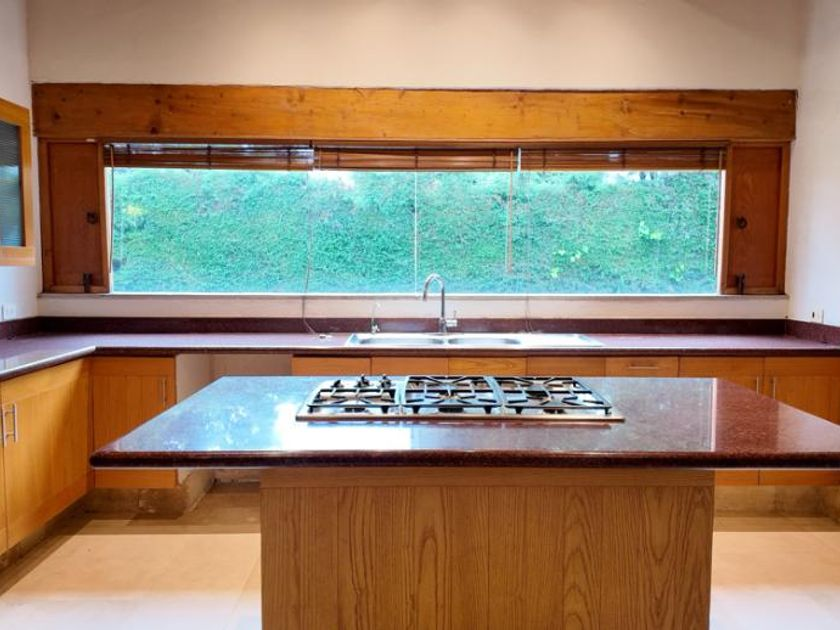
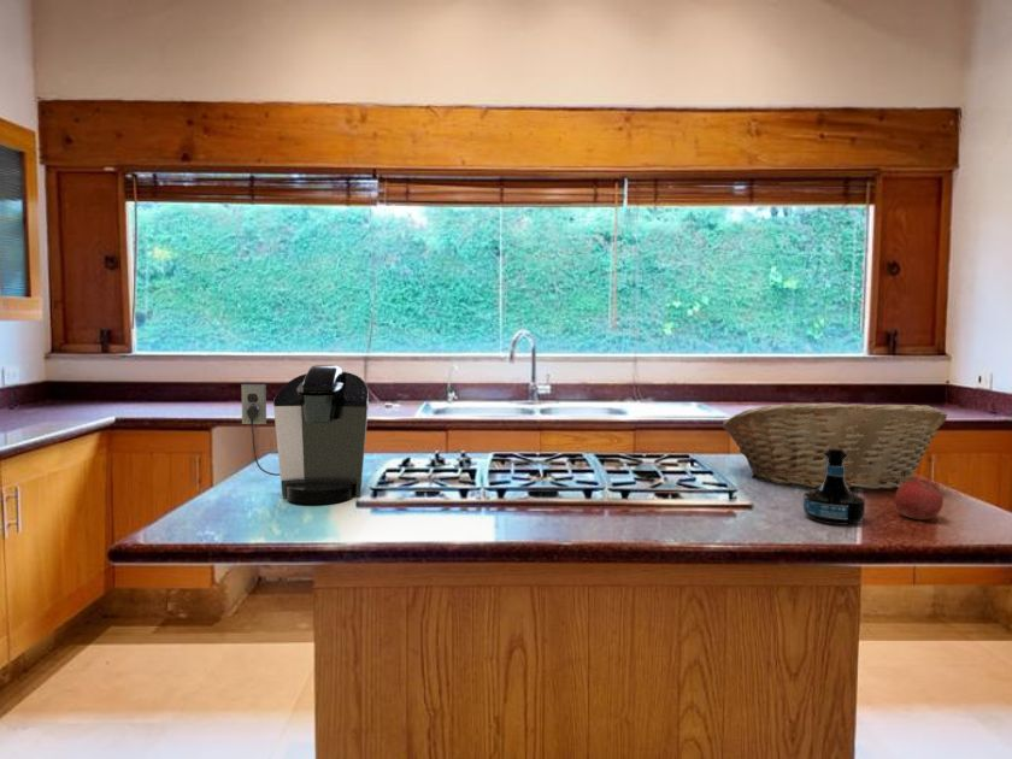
+ fruit basket [722,402,948,492]
+ tequila bottle [802,448,866,525]
+ apple [894,478,945,520]
+ coffee maker [241,364,370,505]
